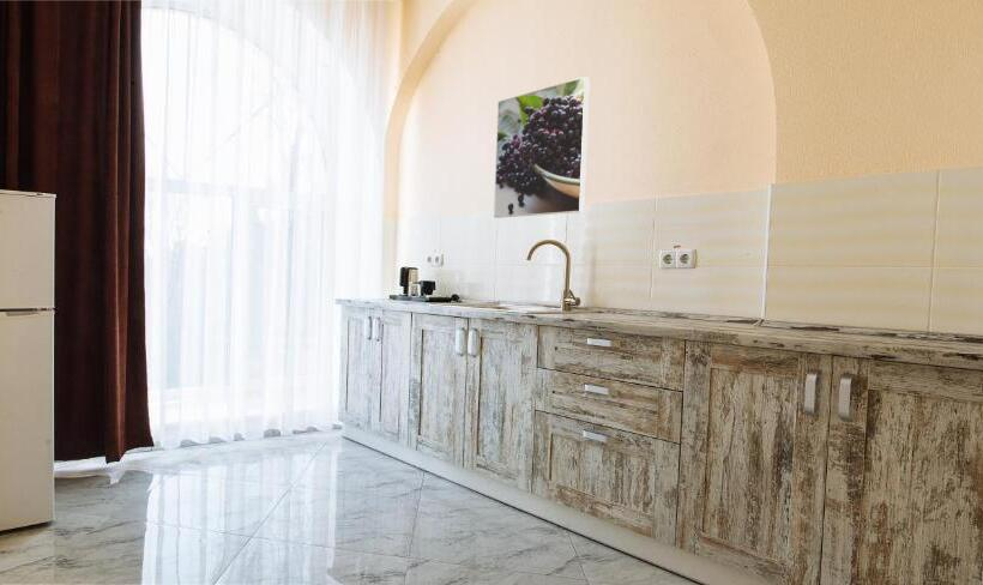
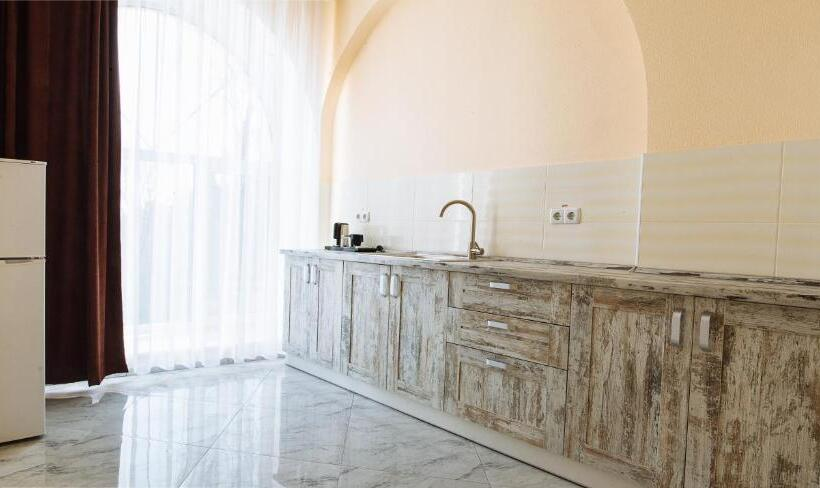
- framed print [493,76,591,219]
